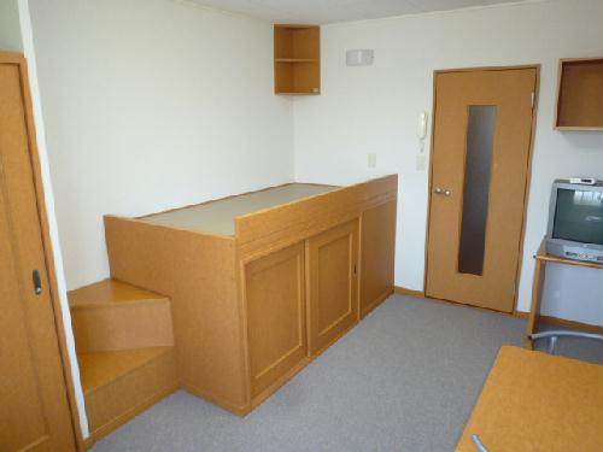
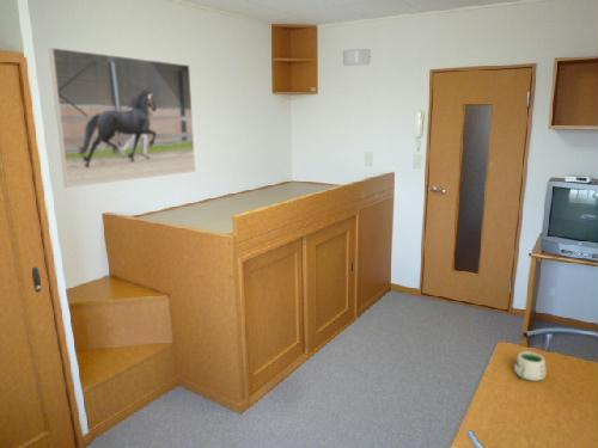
+ mug [513,350,548,382]
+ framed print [48,47,196,189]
